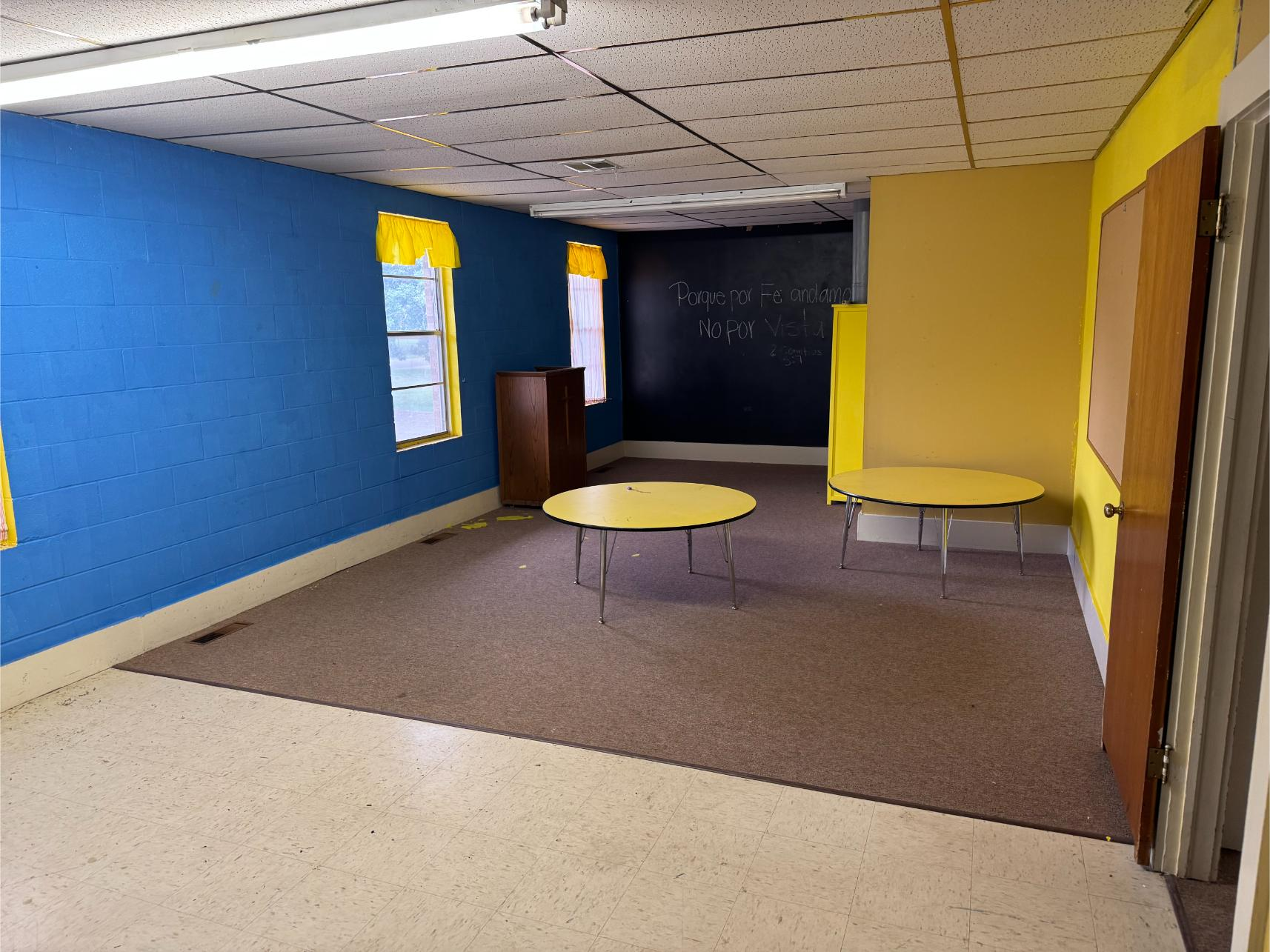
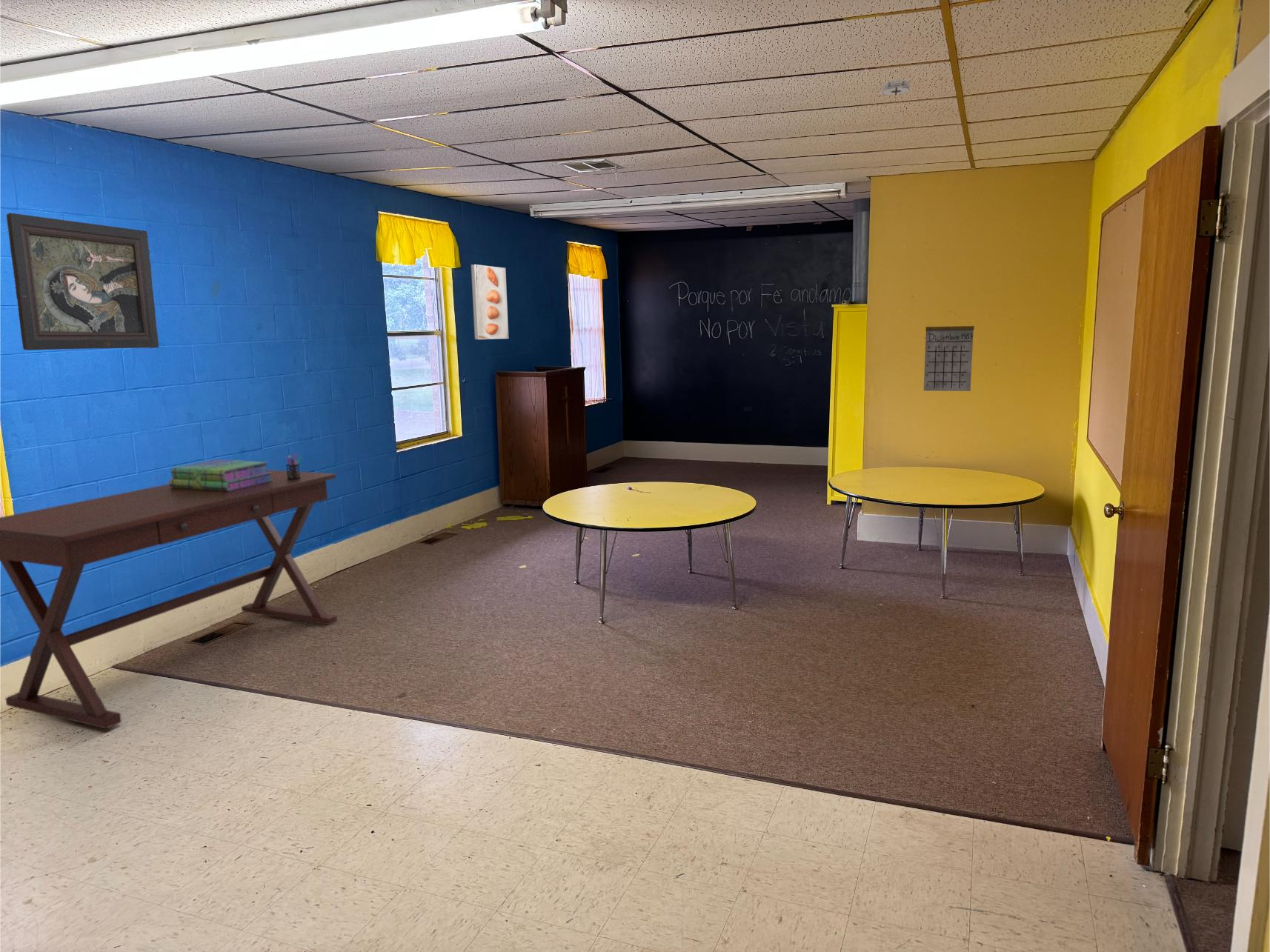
+ desk [0,469,338,730]
+ pen holder [285,453,302,480]
+ stack of books [168,459,273,491]
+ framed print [471,264,509,340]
+ calendar [923,310,975,392]
+ framed painting [6,212,159,351]
+ smoke detector [879,79,913,98]
